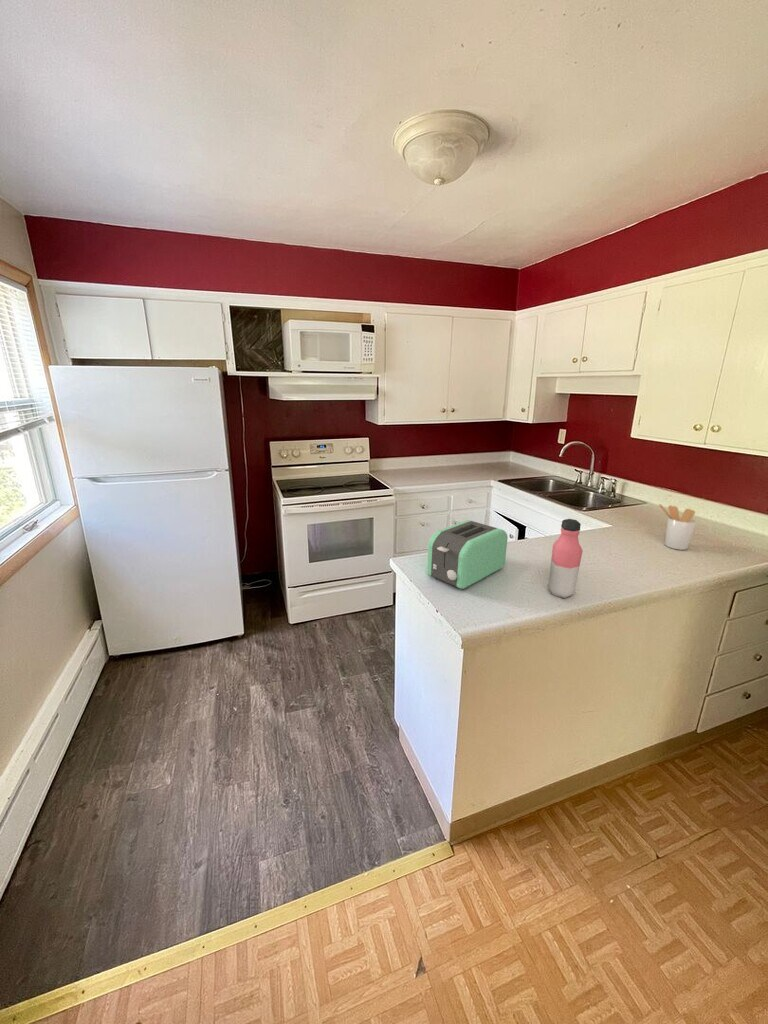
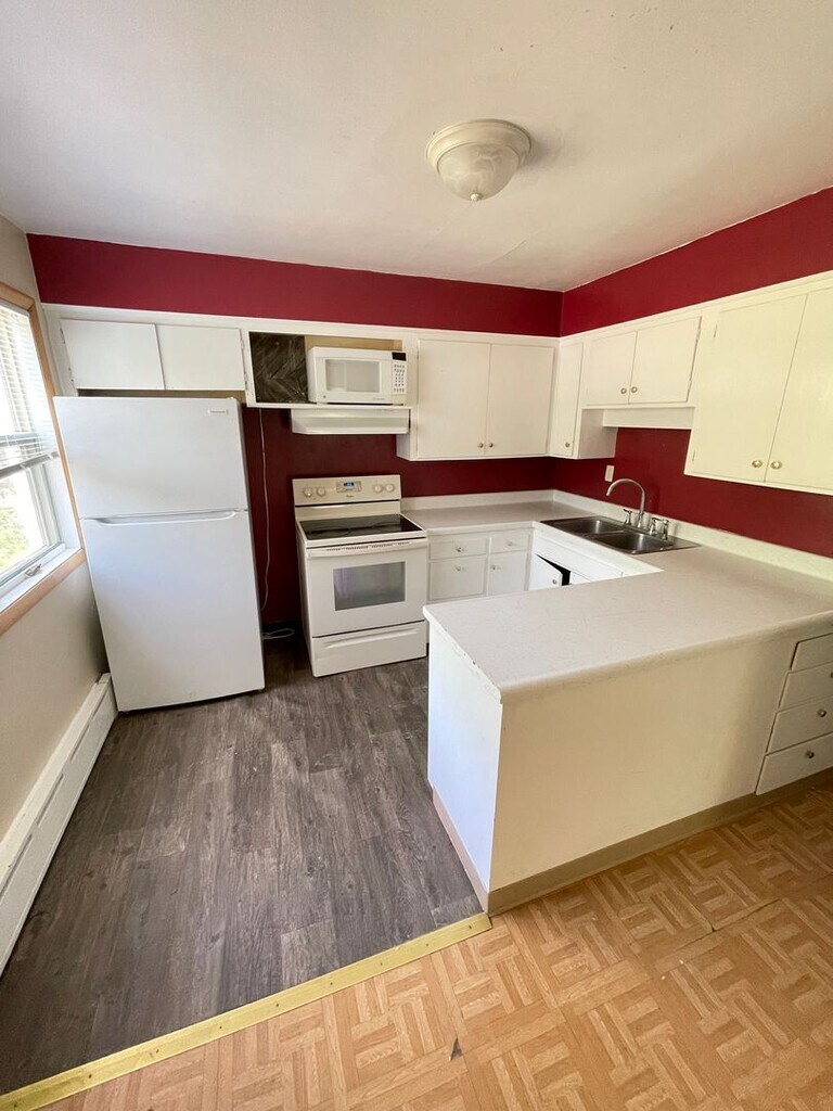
- toaster [426,519,509,590]
- utensil holder [658,503,698,551]
- water bottle [546,518,584,599]
